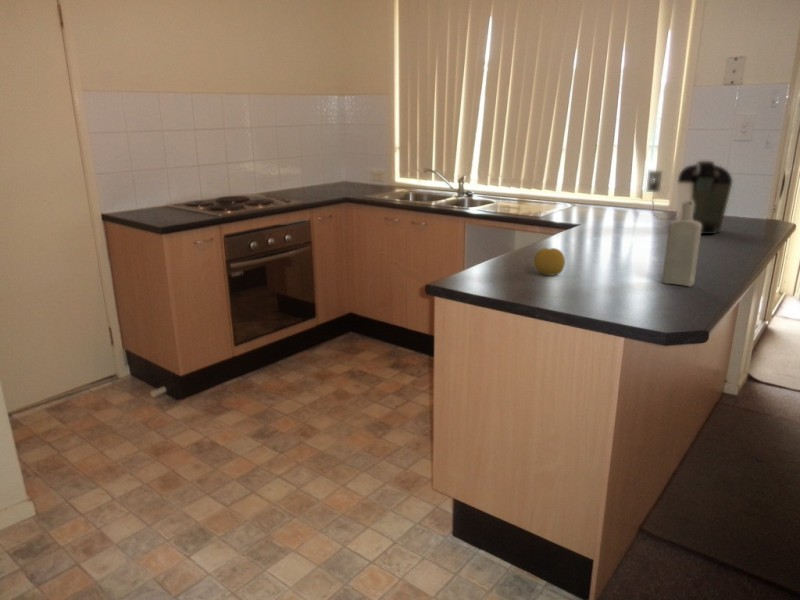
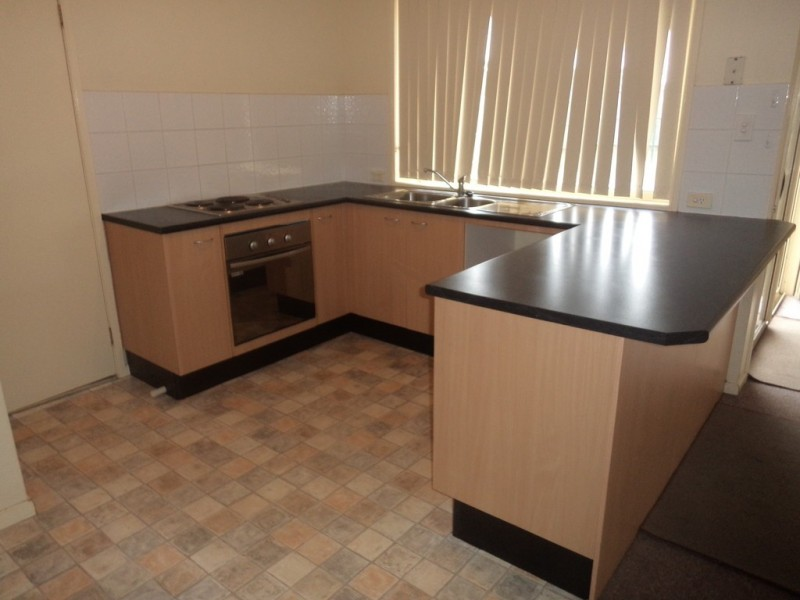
- bottle [661,200,702,287]
- fruit [533,247,566,277]
- coffee maker [645,160,733,235]
